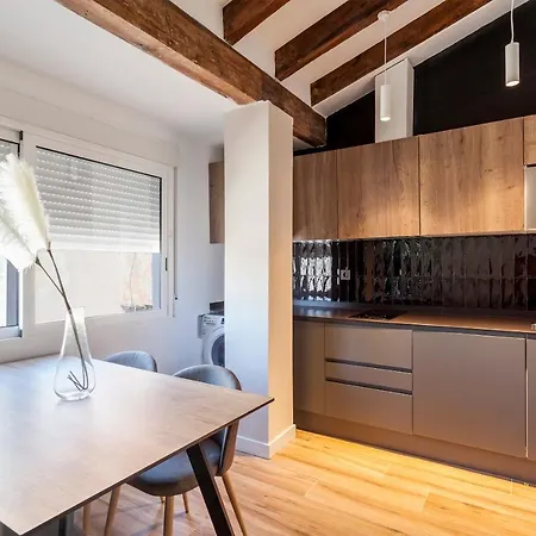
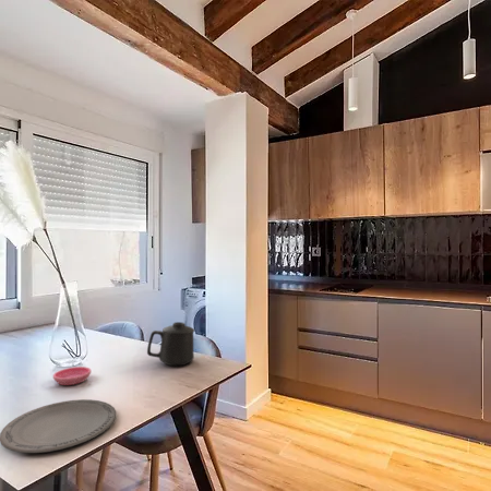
+ saucer [52,366,92,386]
+ plate [0,398,117,454]
+ mug [146,321,195,367]
